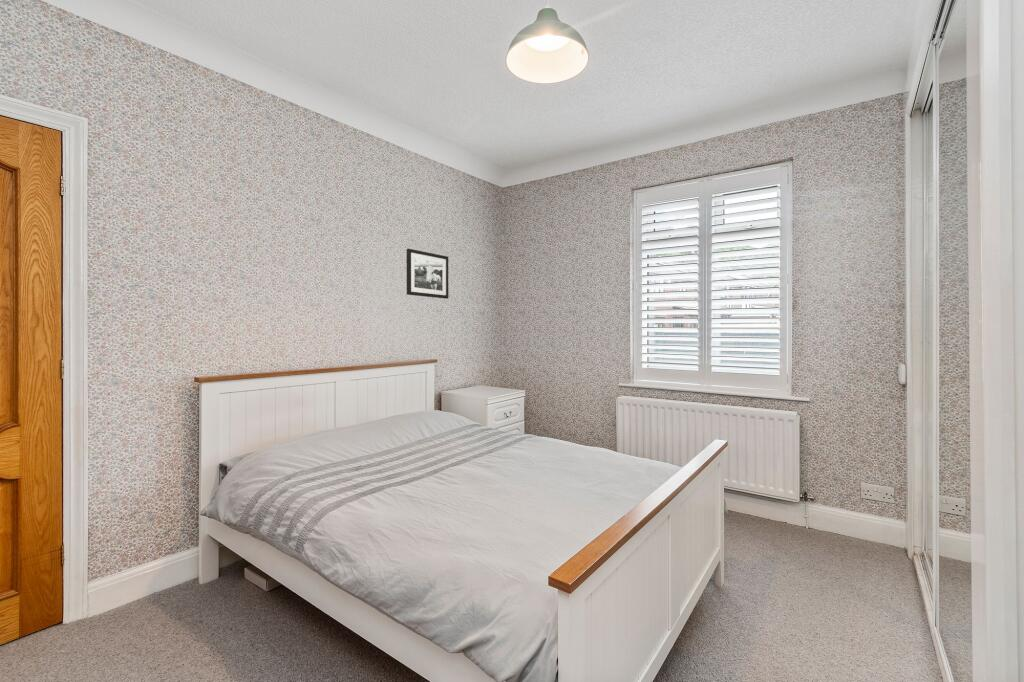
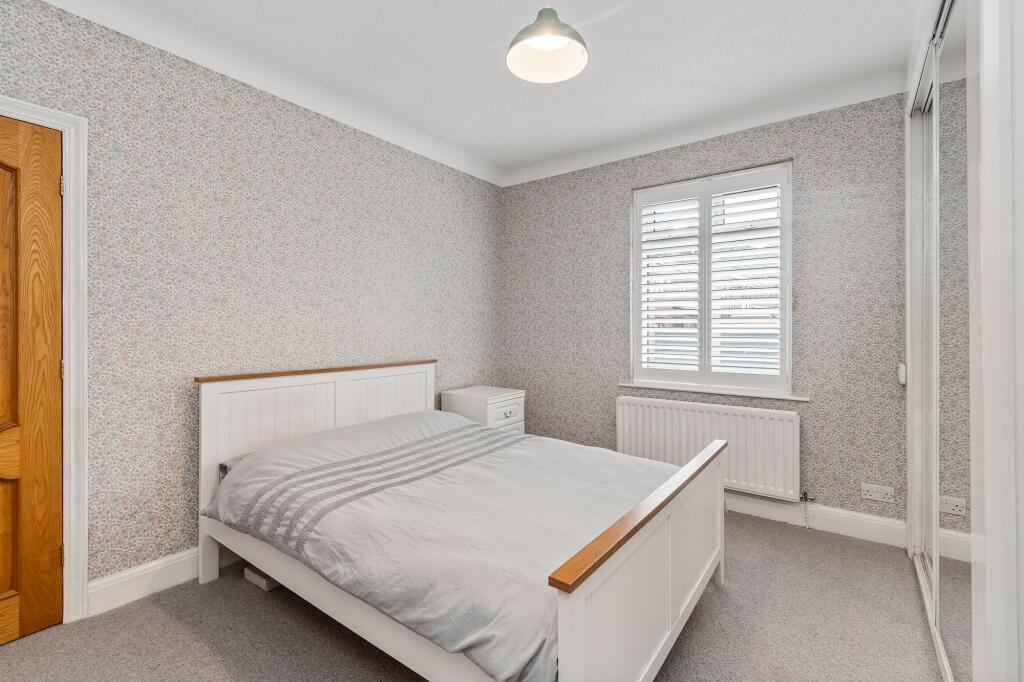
- picture frame [406,248,449,300]
